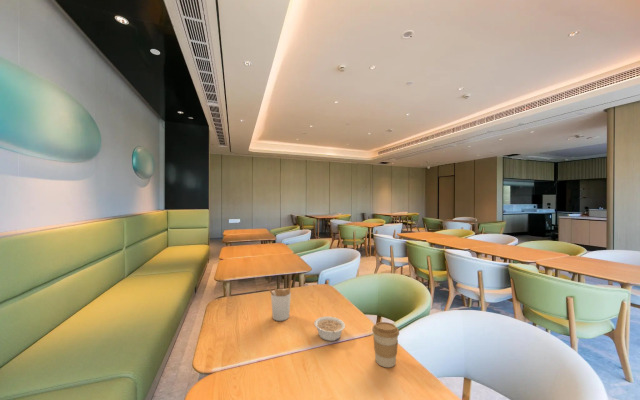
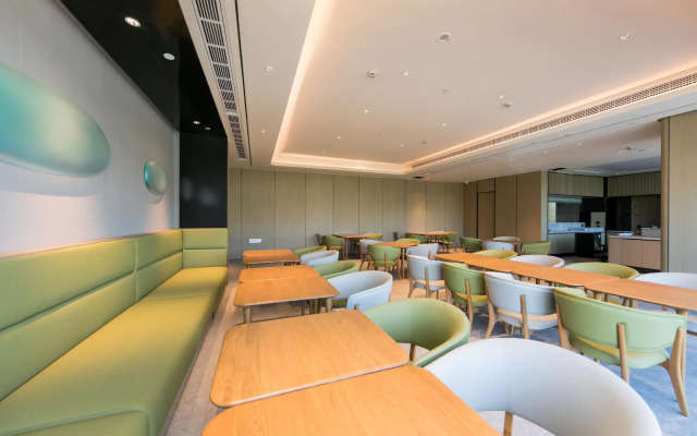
- coffee cup [371,321,400,368]
- utensil holder [267,280,293,322]
- legume [313,316,346,342]
